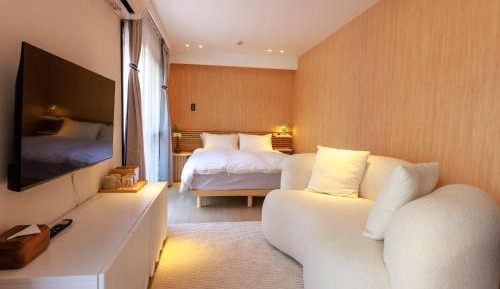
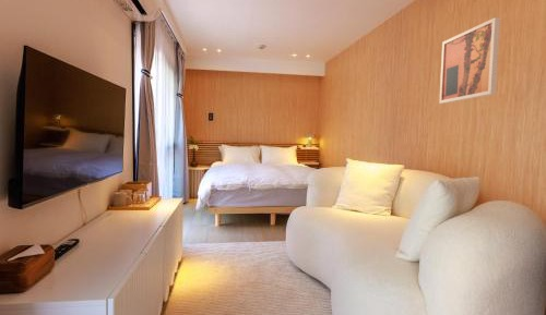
+ wall art [438,16,501,105]
